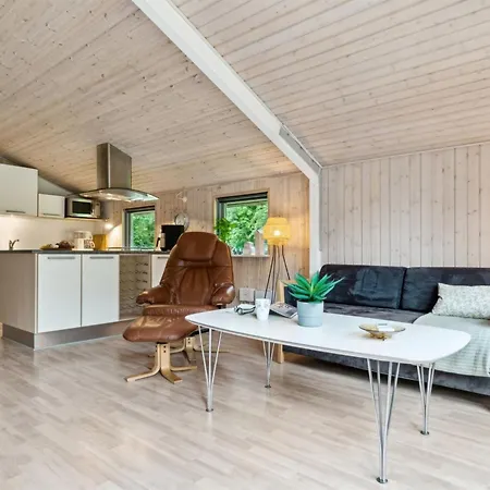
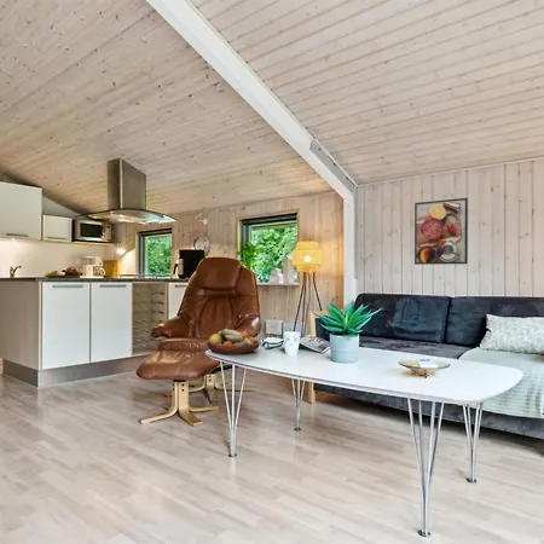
+ fruit bowl [206,328,261,355]
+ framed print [413,197,469,266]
